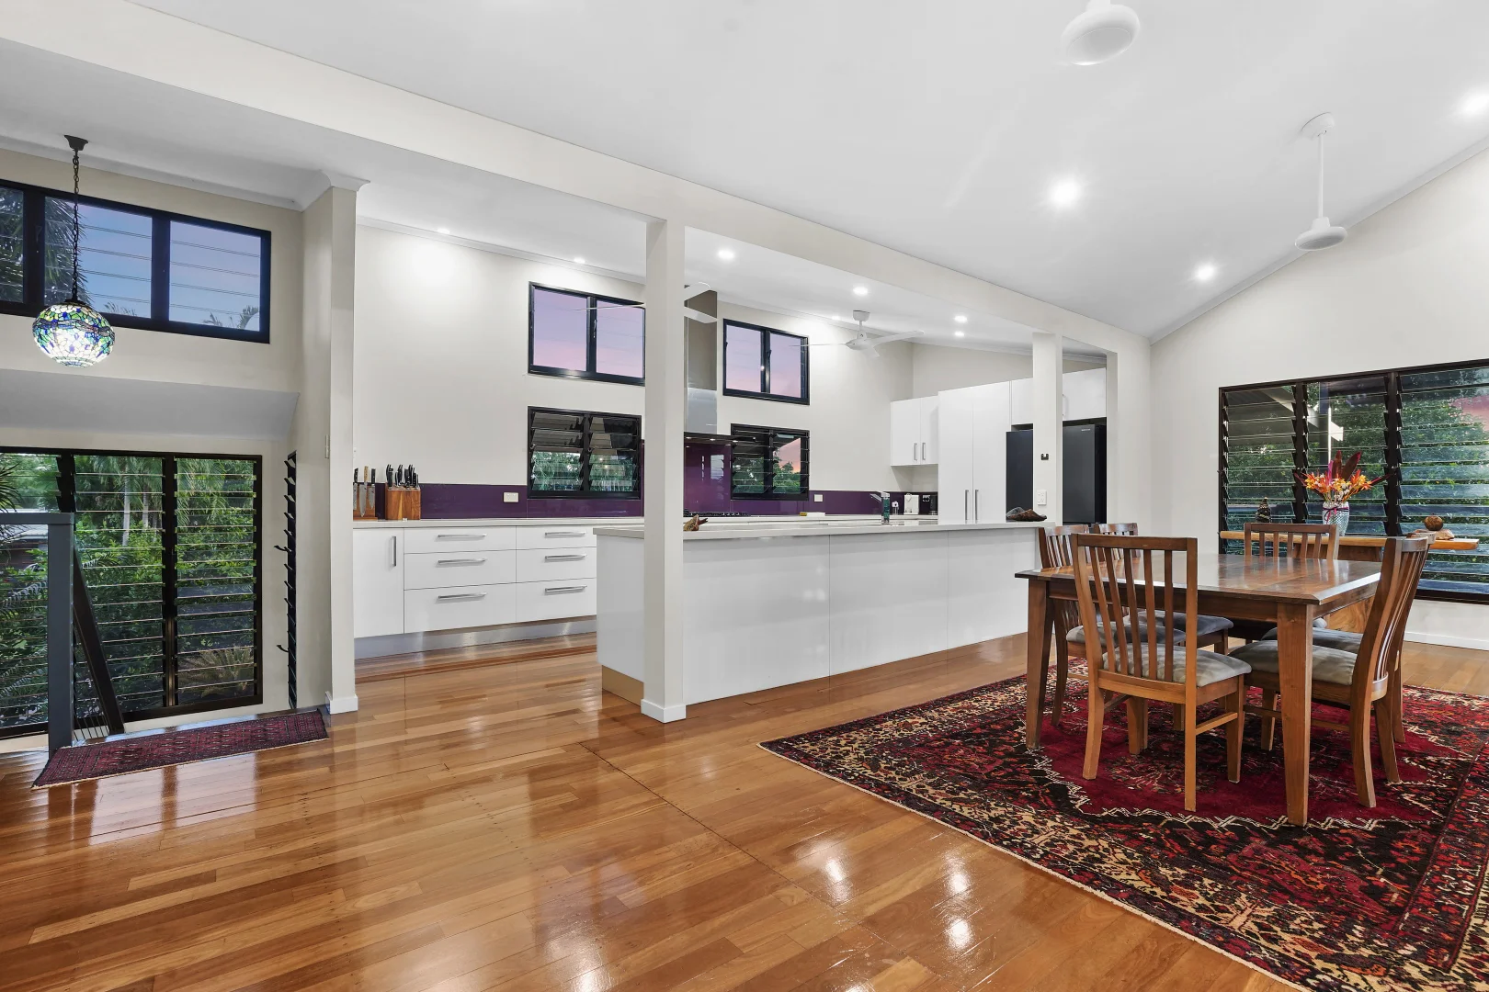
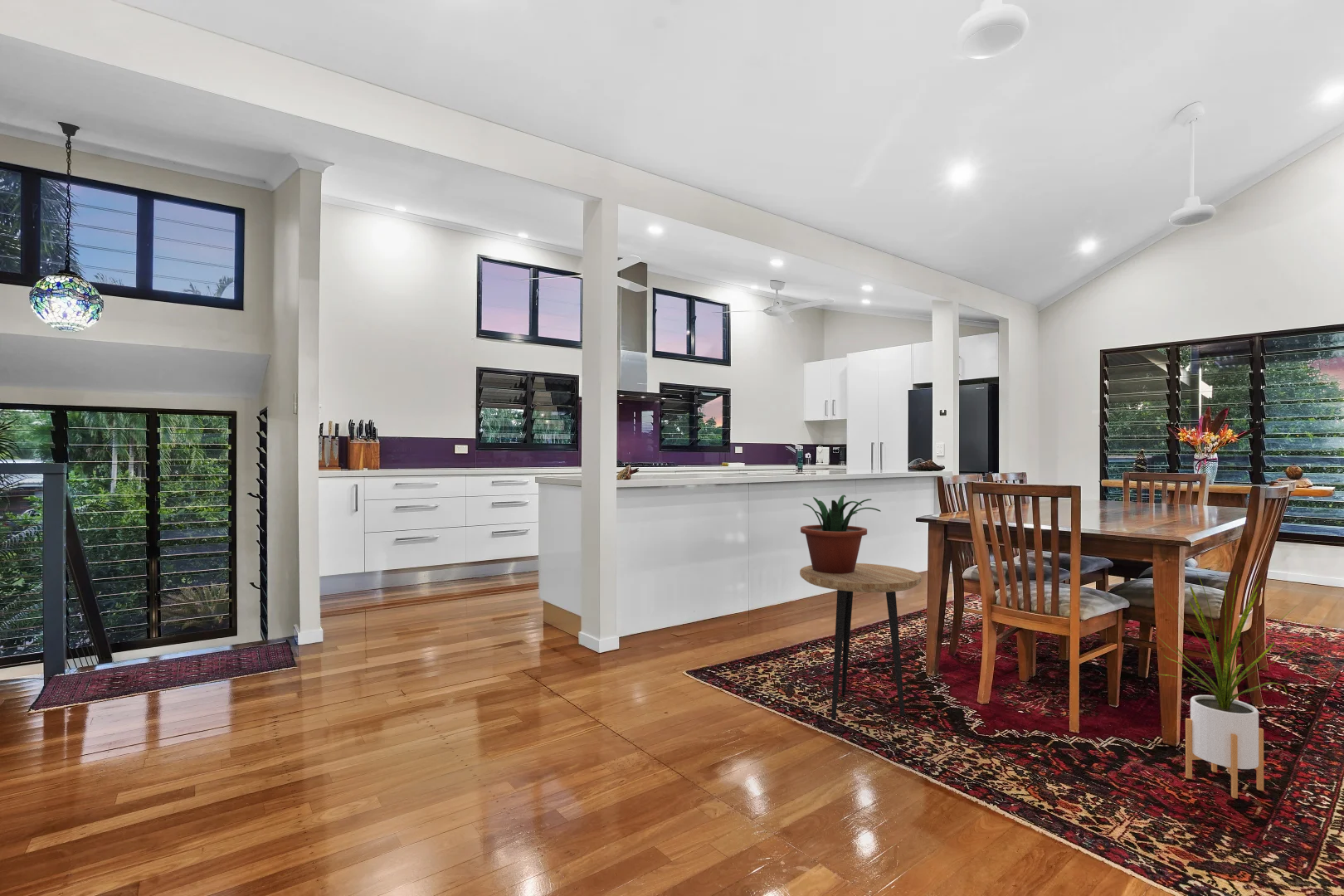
+ house plant [1155,572,1306,799]
+ potted plant [800,494,882,574]
+ side table [799,562,923,721]
